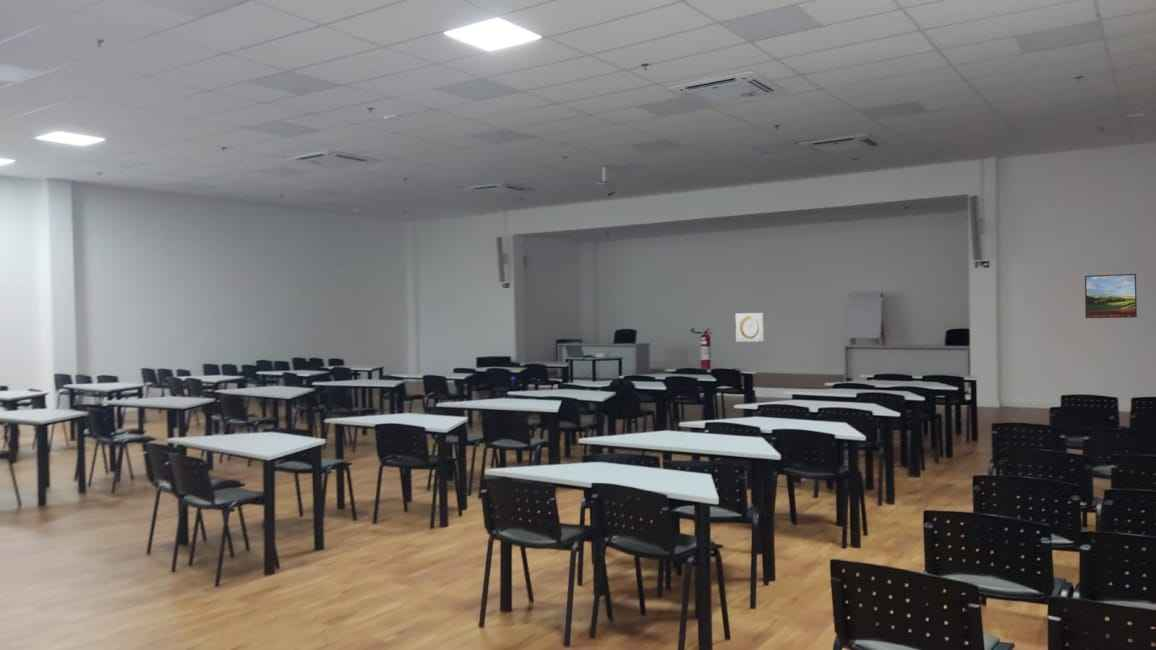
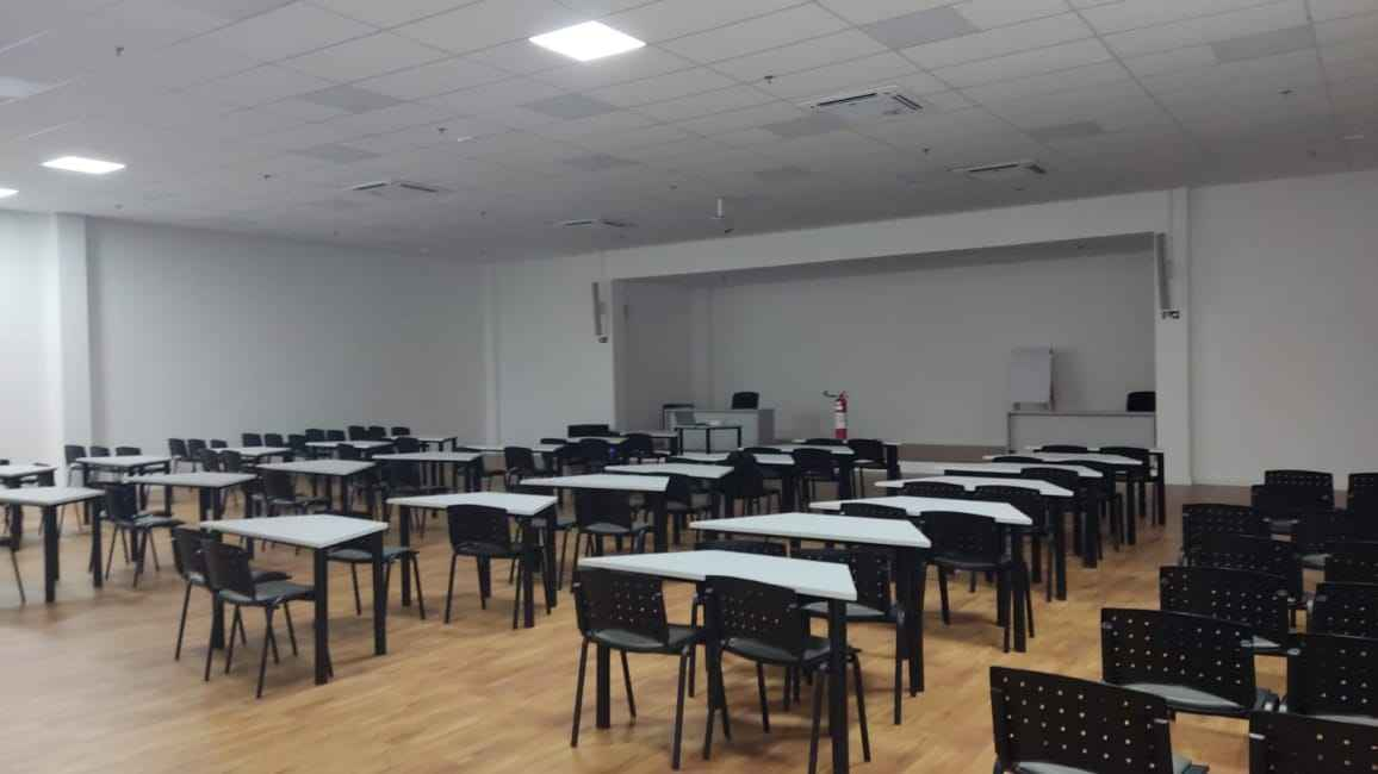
- wall art [734,312,765,343]
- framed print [1084,273,1138,319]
